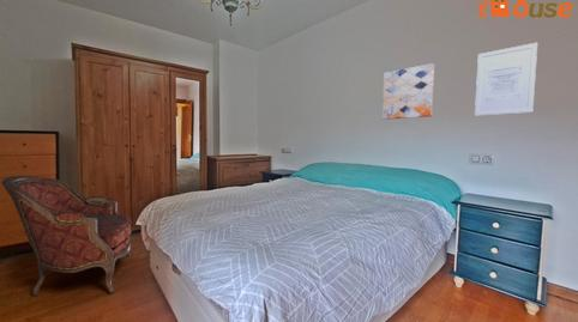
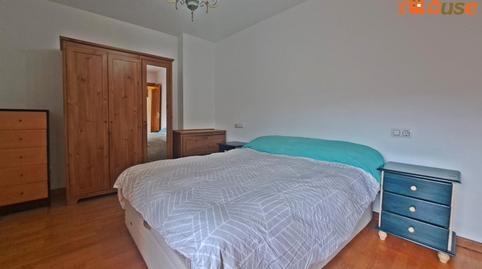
- wall art [474,42,538,116]
- wall art [381,62,435,121]
- armchair [0,175,133,297]
